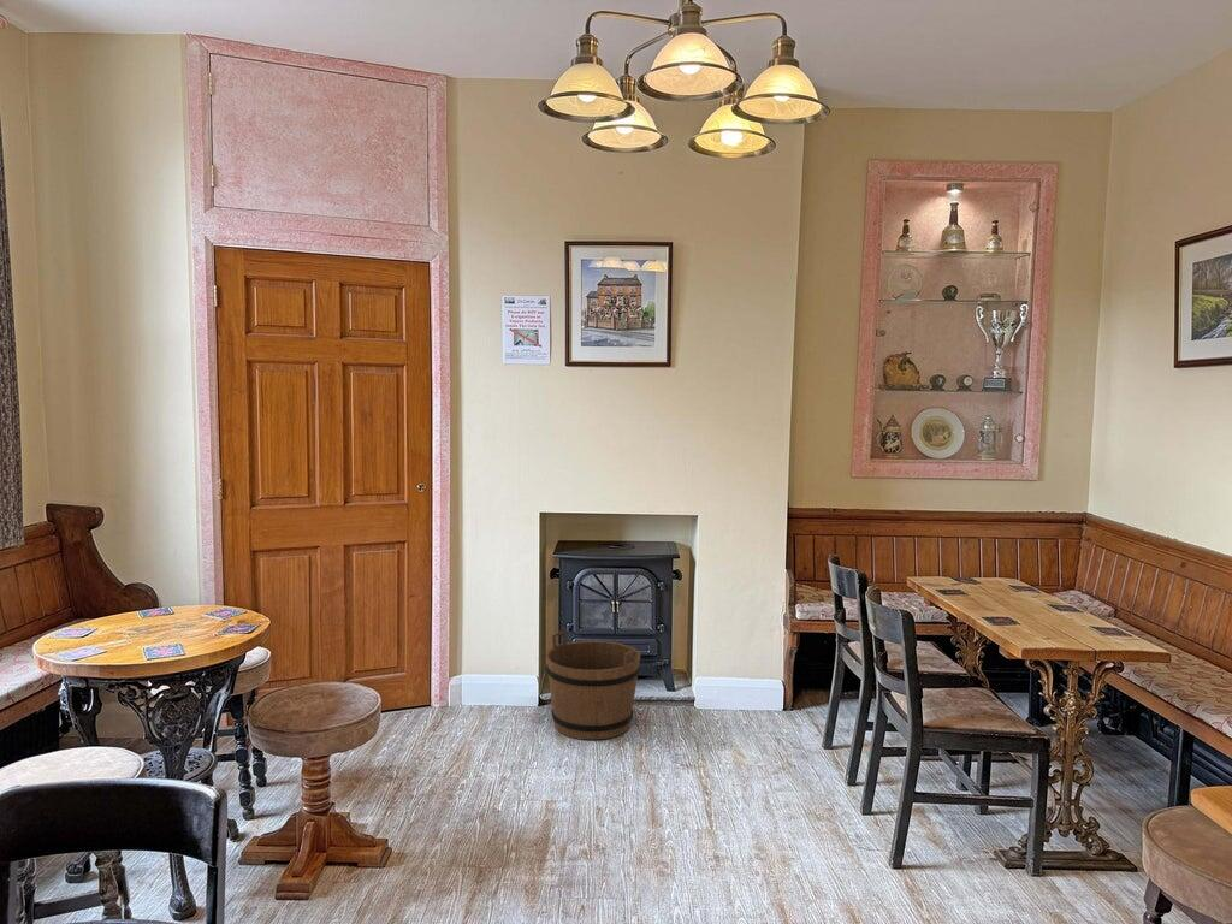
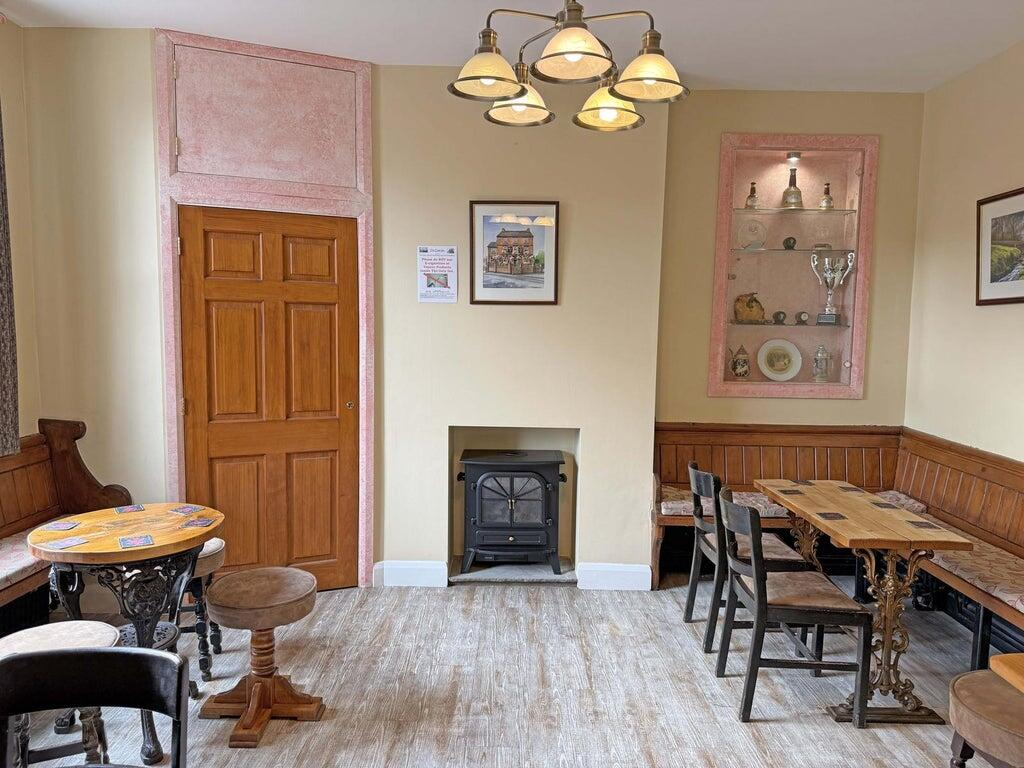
- bucket [545,630,641,740]
